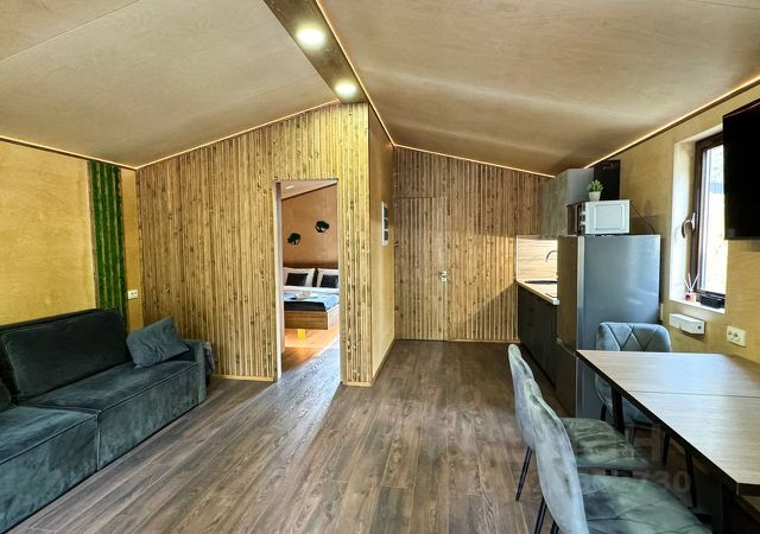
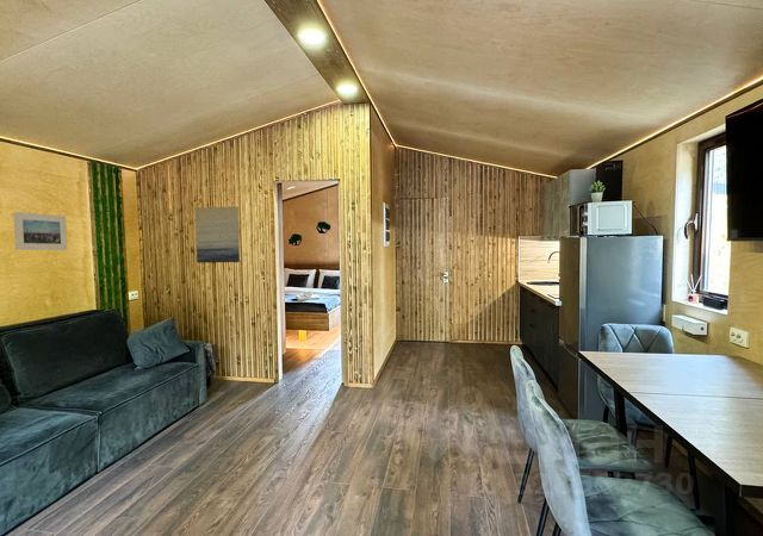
+ wall art [194,205,241,263]
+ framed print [12,211,68,251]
